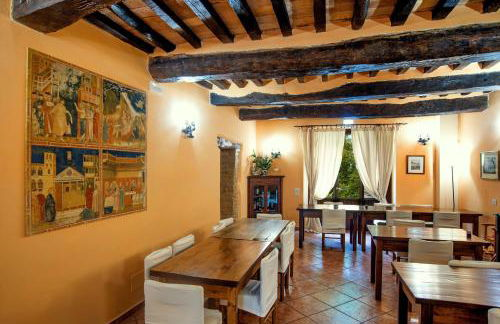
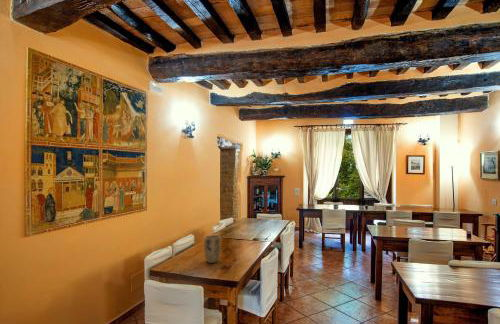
+ plant pot [203,234,222,264]
